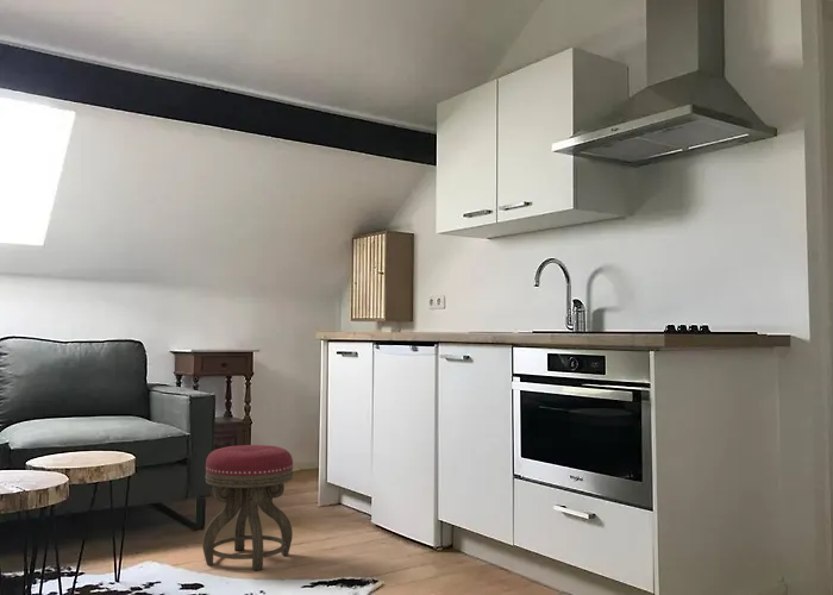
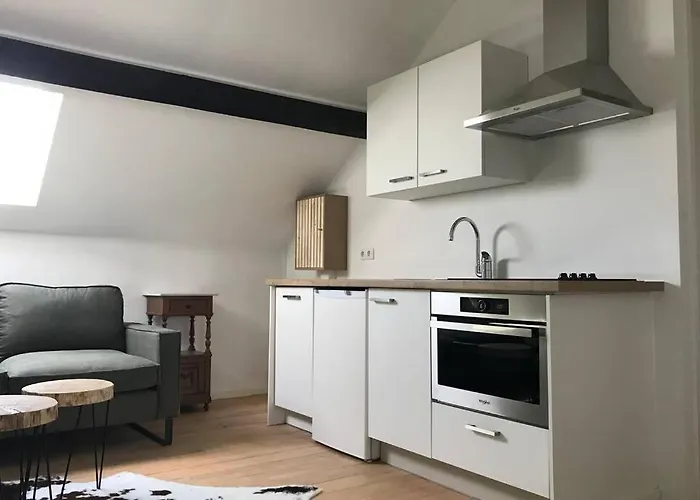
- stool [201,444,294,571]
